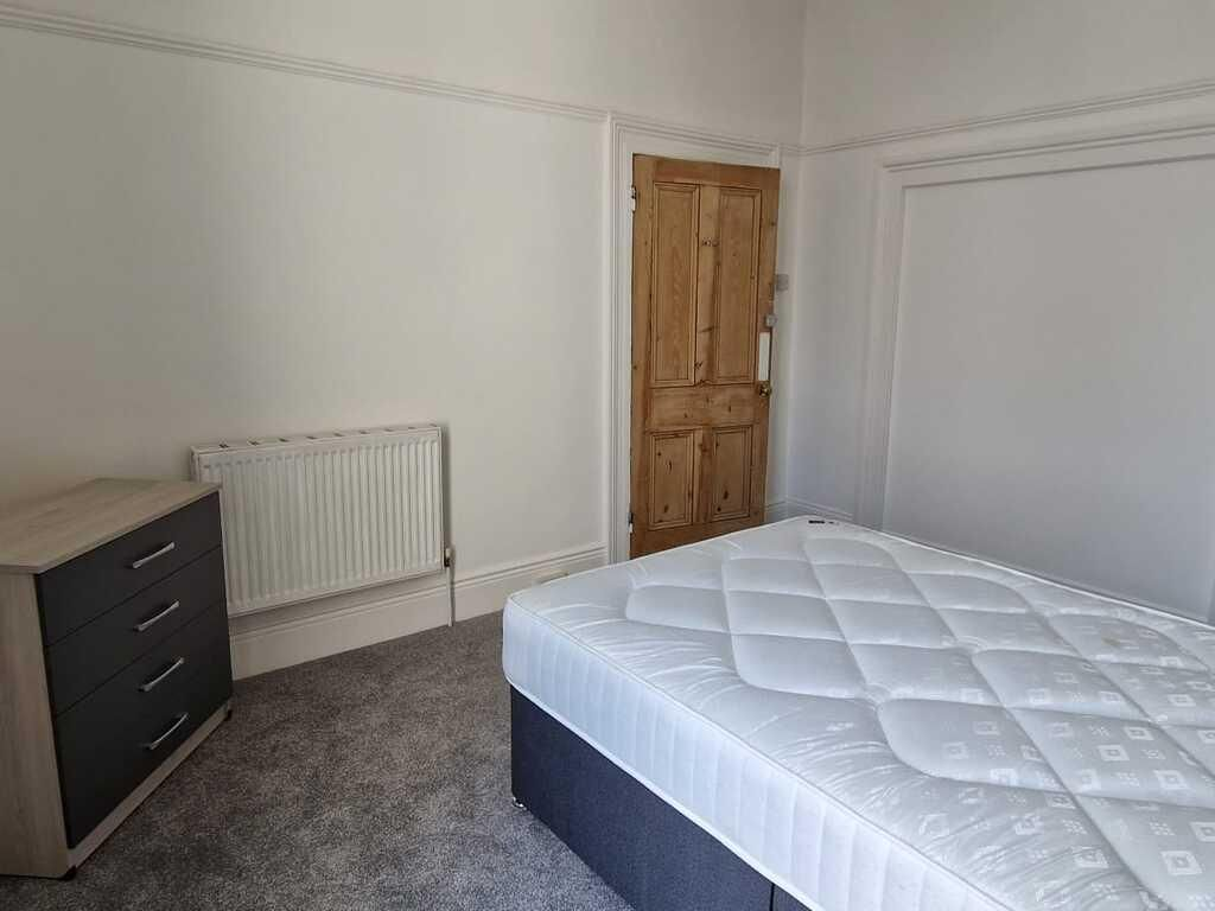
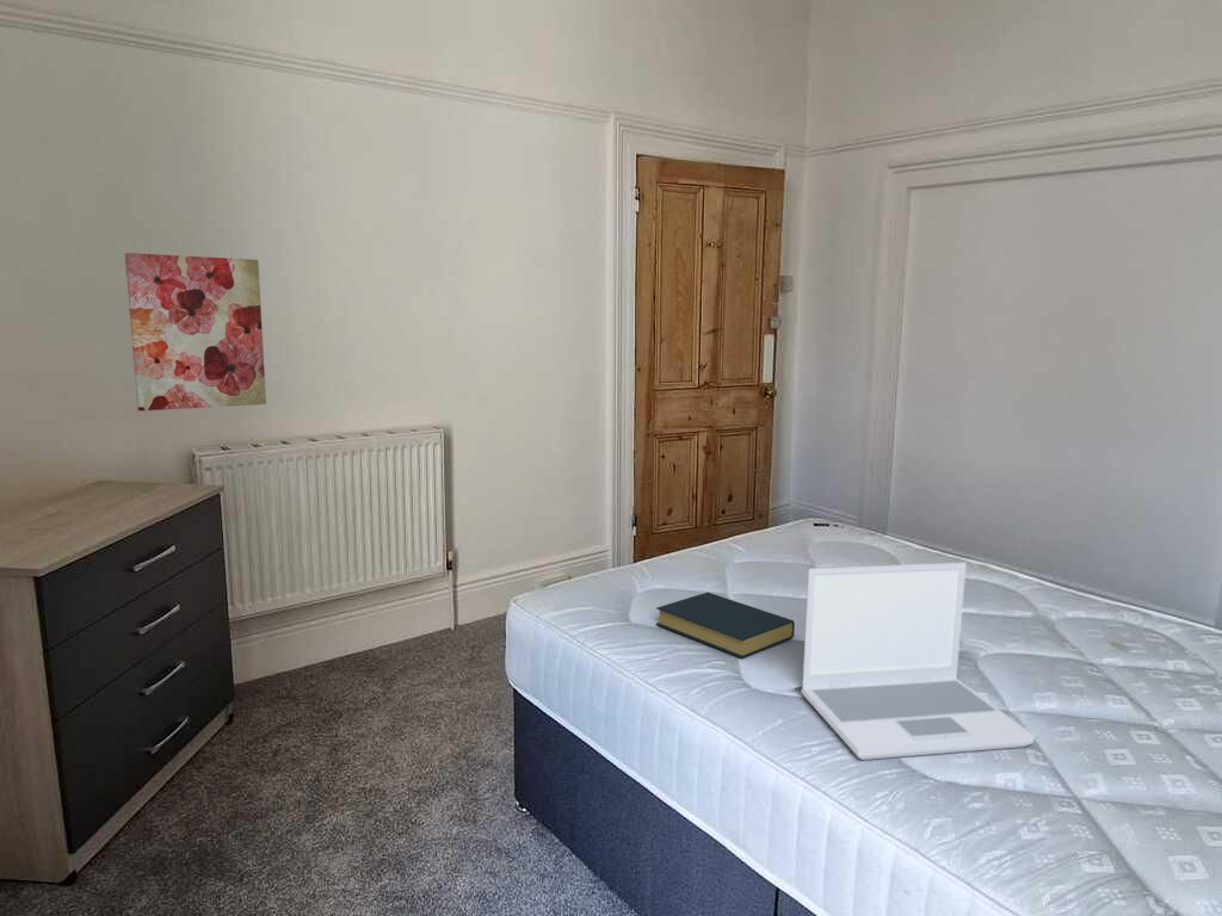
+ laptop [800,562,1036,761]
+ hardback book [655,592,796,660]
+ wall art [124,252,267,411]
